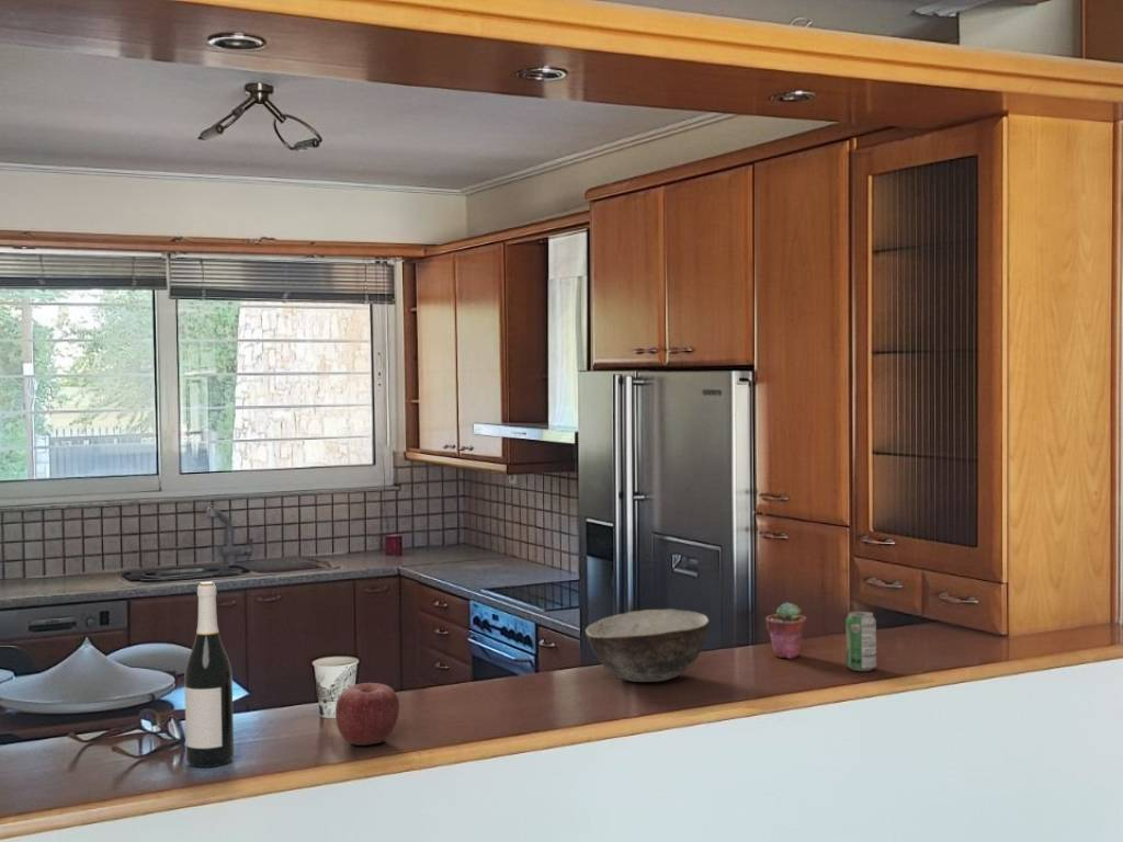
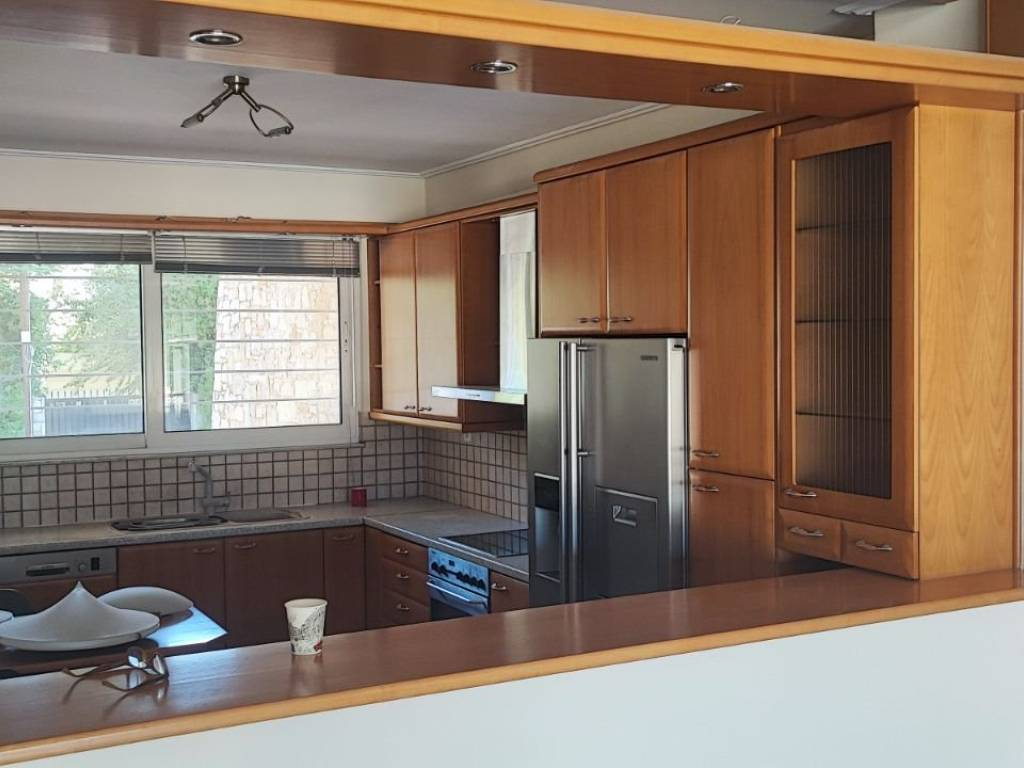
- wine bottle [183,581,235,769]
- bowl [585,608,711,683]
- potted succulent [764,602,808,659]
- apple [334,682,400,747]
- beverage can [844,611,877,672]
